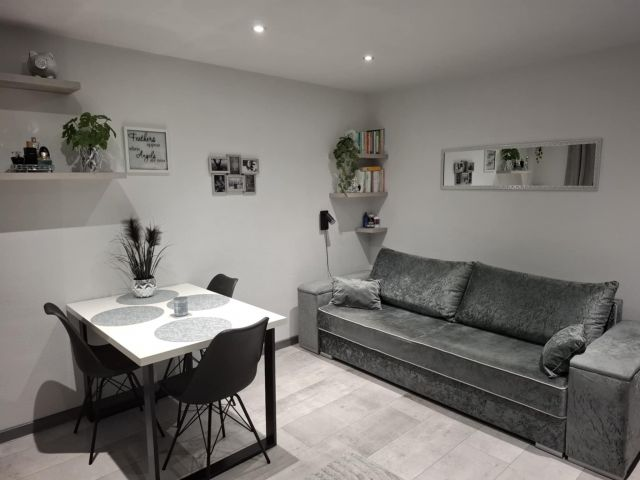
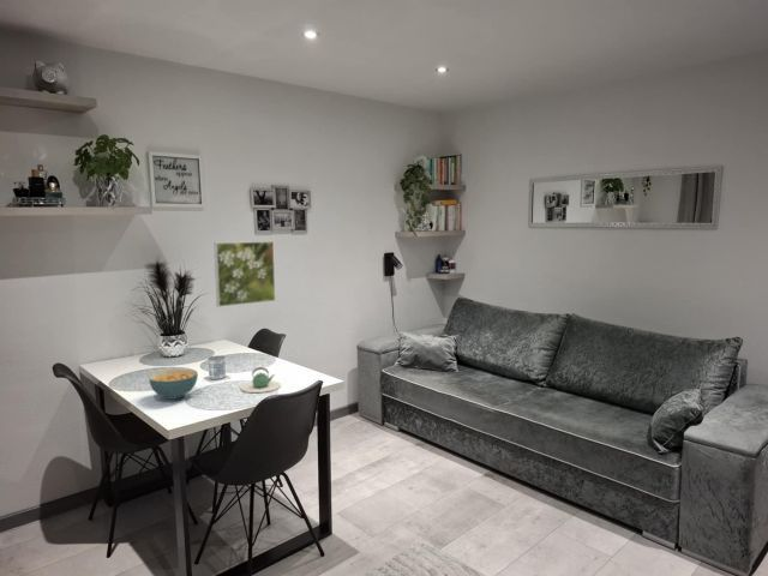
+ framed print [214,240,276,308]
+ teapot [240,366,282,394]
+ cereal bowl [148,368,199,401]
